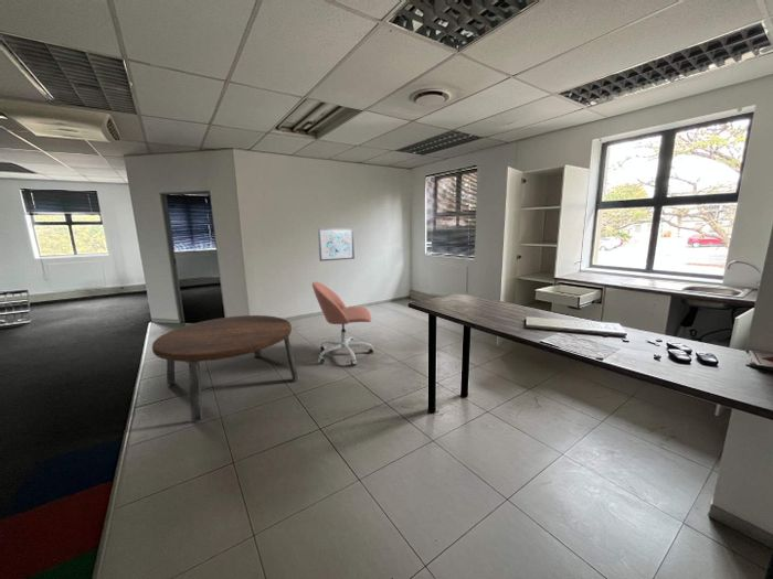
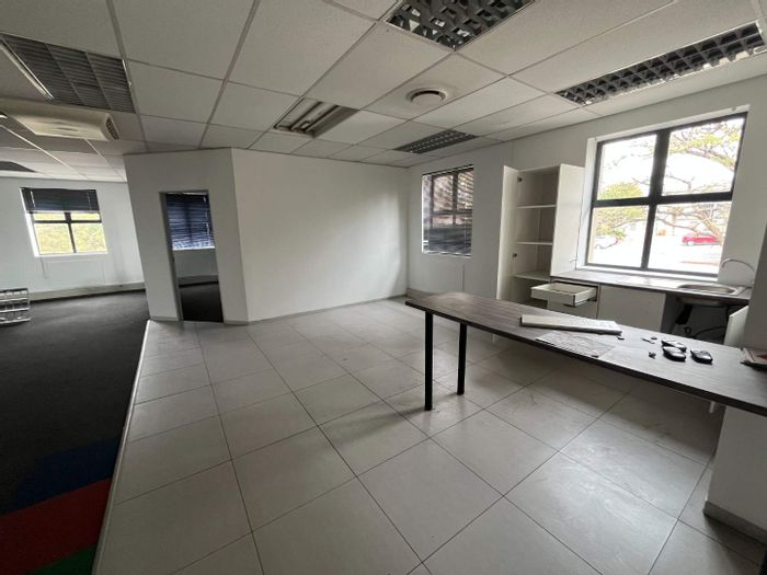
- office chair [311,281,374,366]
- dining table [151,314,299,421]
- wall art [317,227,356,262]
